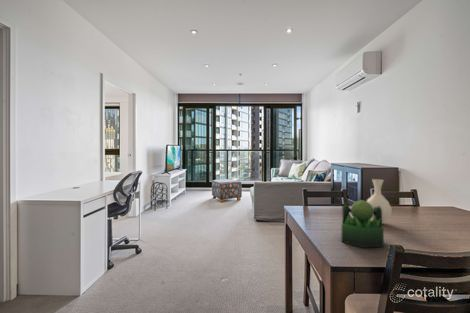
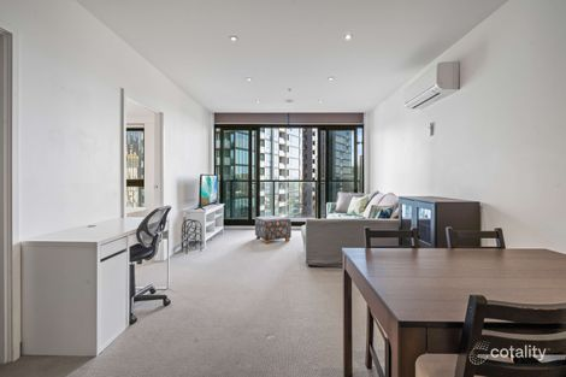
- vase [366,178,393,225]
- plant [341,199,385,249]
